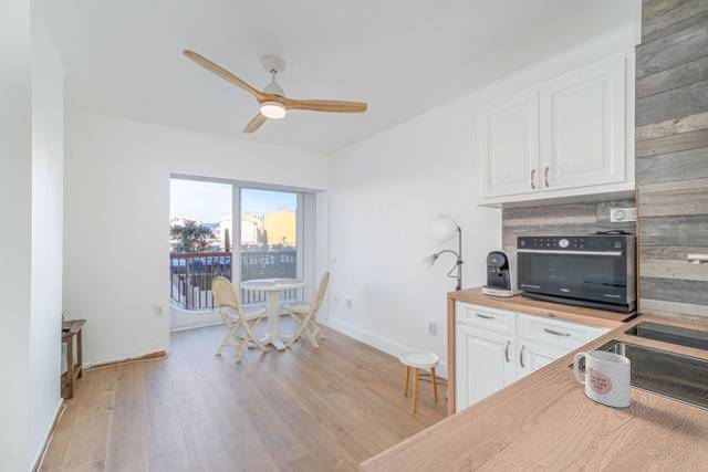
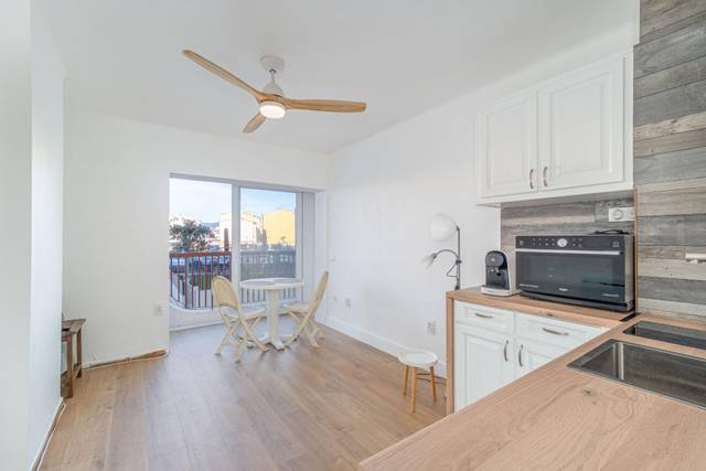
- mug [573,349,632,409]
